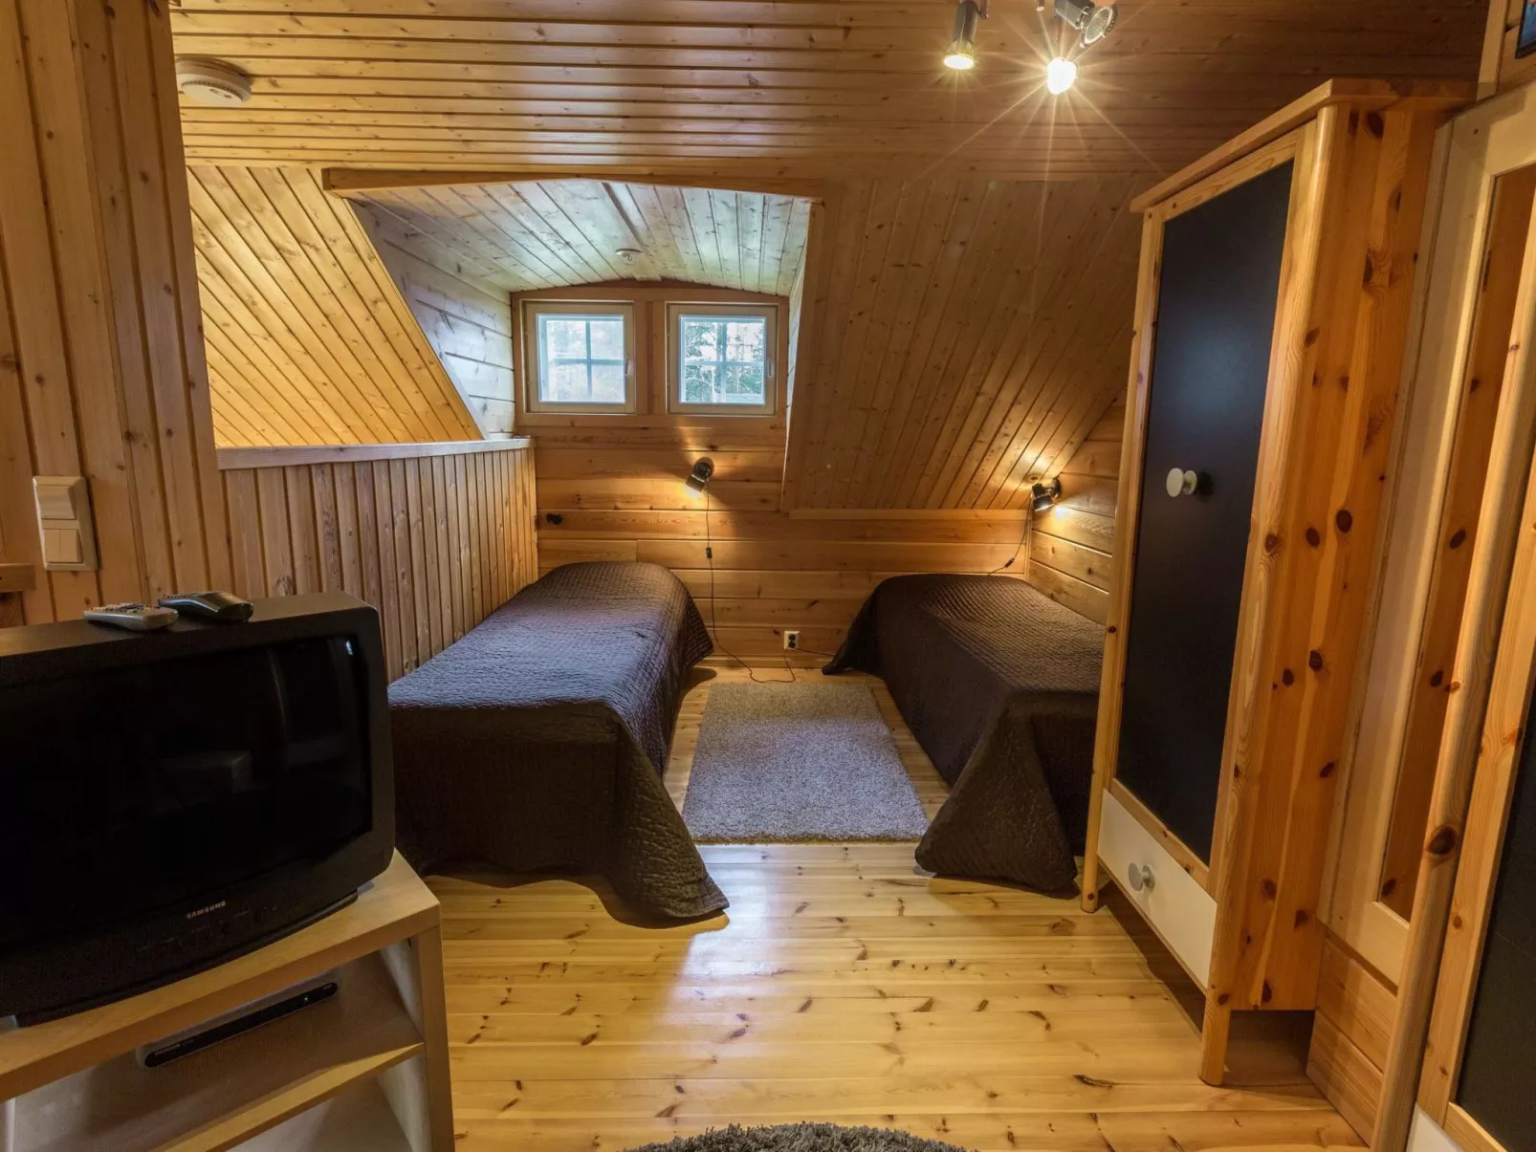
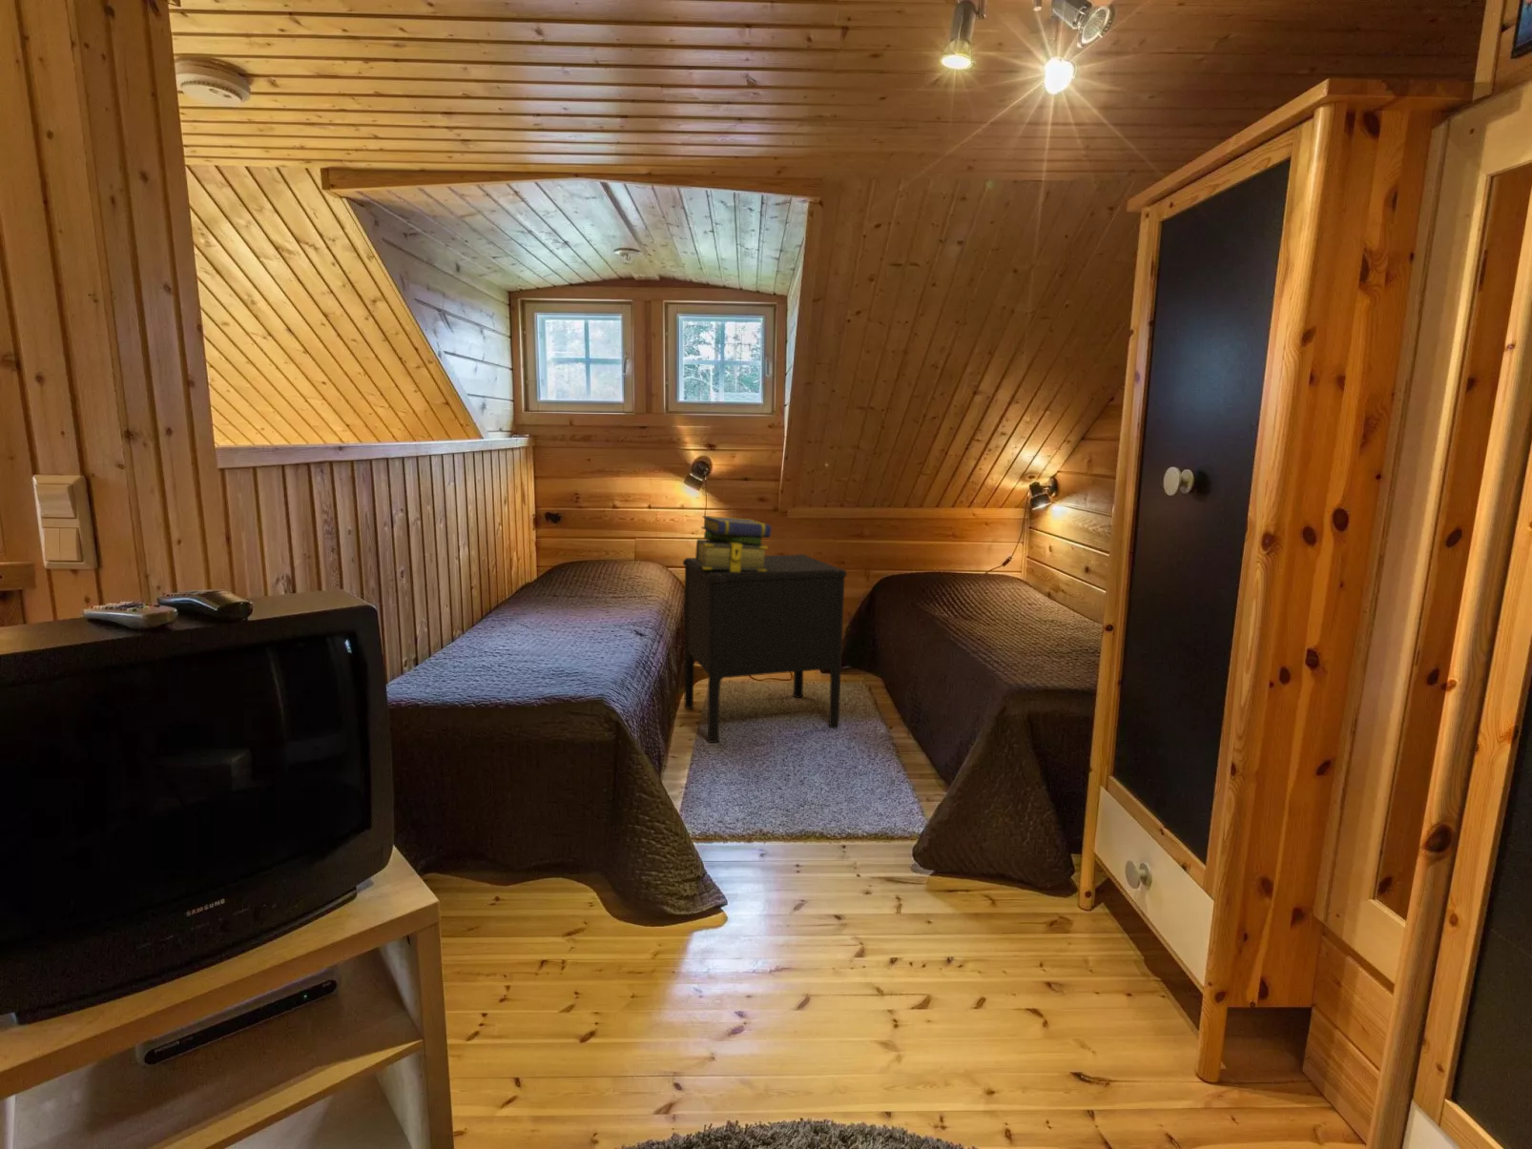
+ stack of books [694,515,771,572]
+ nightstand [682,553,847,743]
